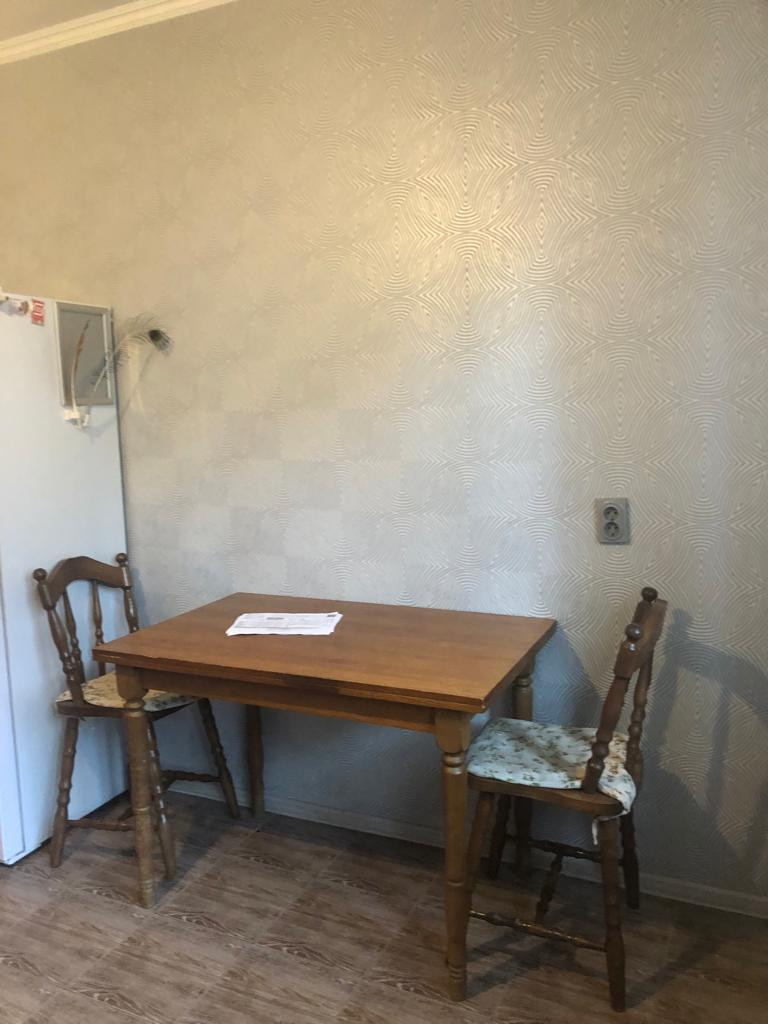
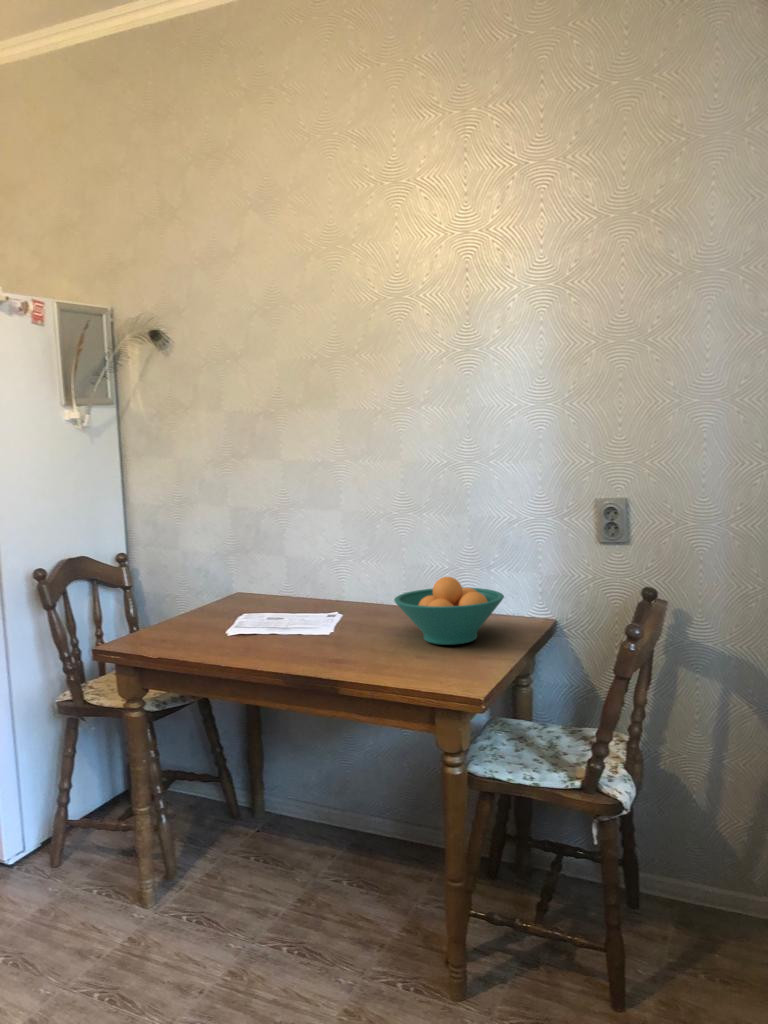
+ fruit bowl [393,576,505,646]
